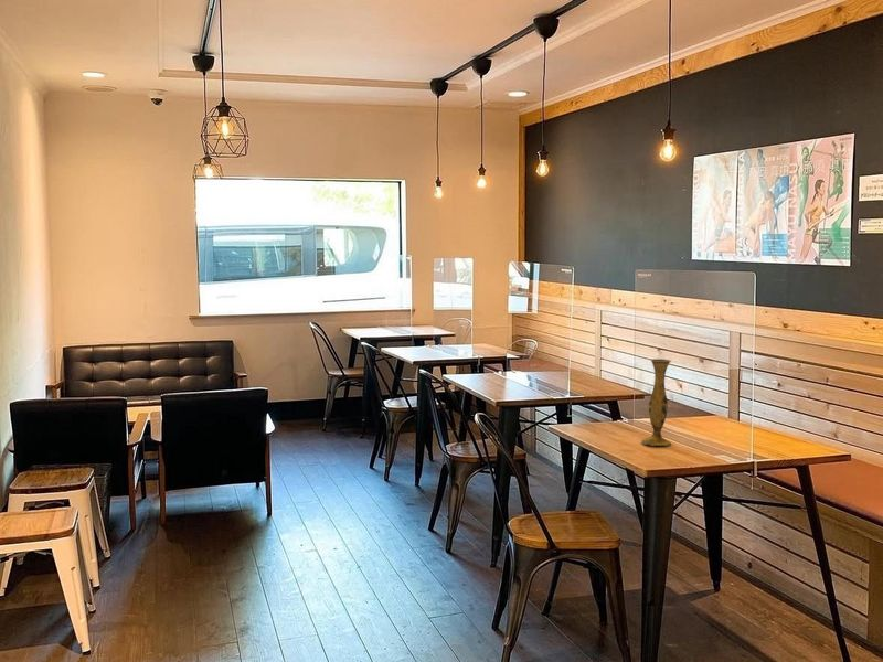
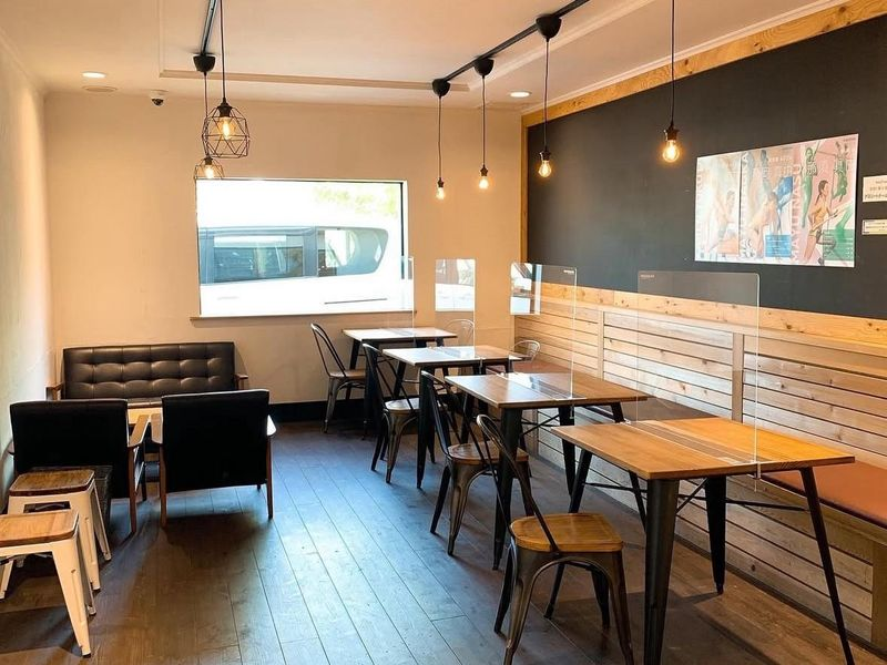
- vase [640,357,672,447]
